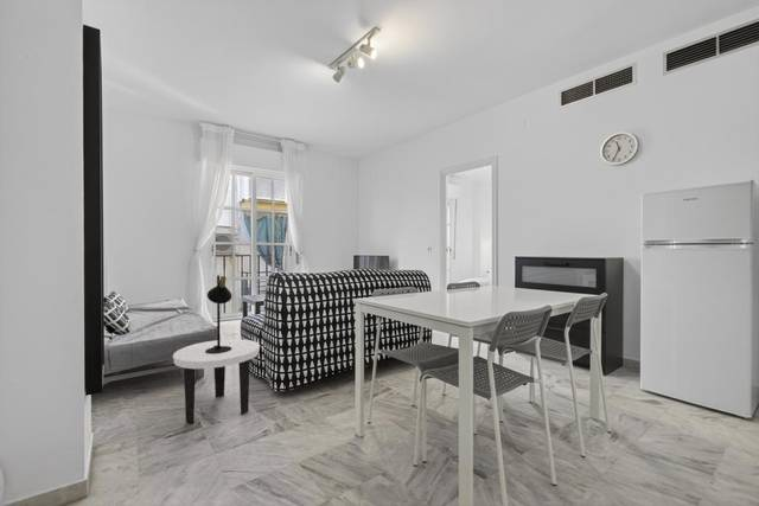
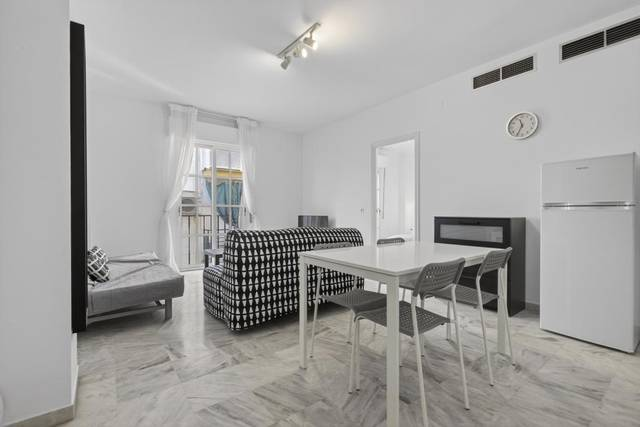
- side table [172,338,261,425]
- table lamp [205,274,232,354]
